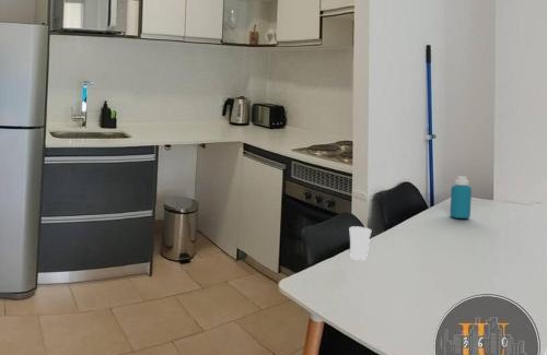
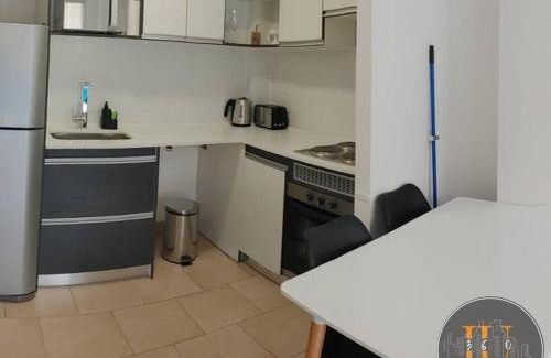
- bottle [449,175,473,220]
- cup [349,225,372,261]
